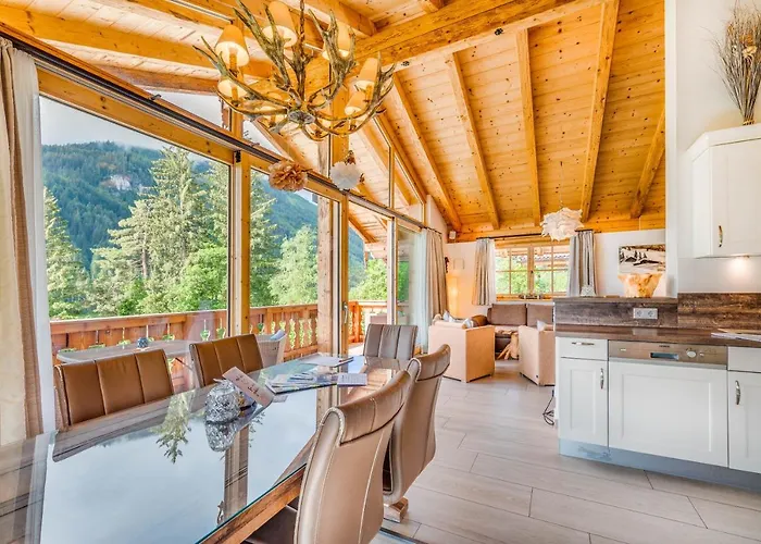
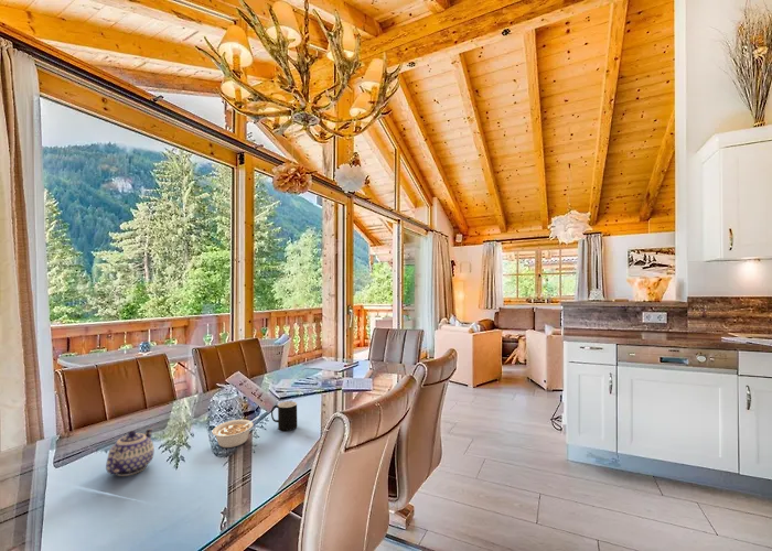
+ teapot [105,428,156,477]
+ cup [270,400,298,432]
+ legume [212,415,260,449]
